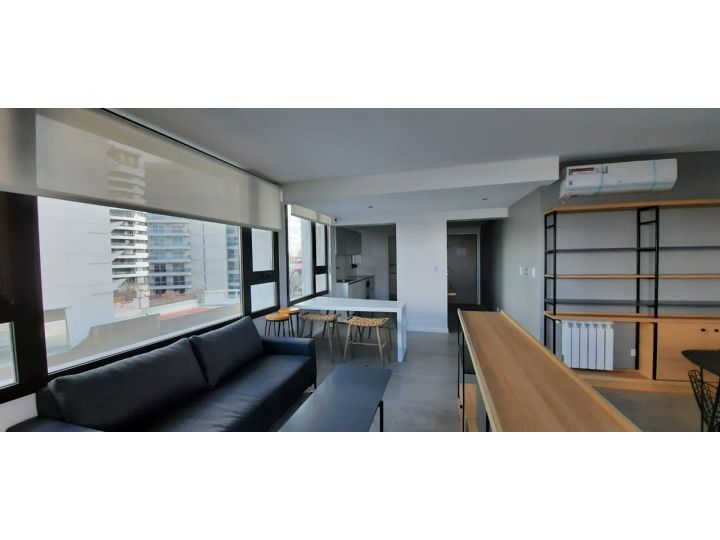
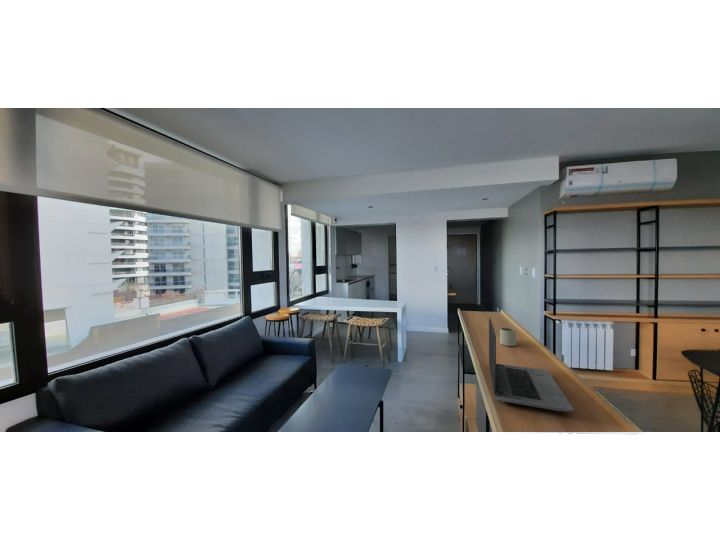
+ mug [499,327,517,347]
+ laptop computer [488,317,575,412]
